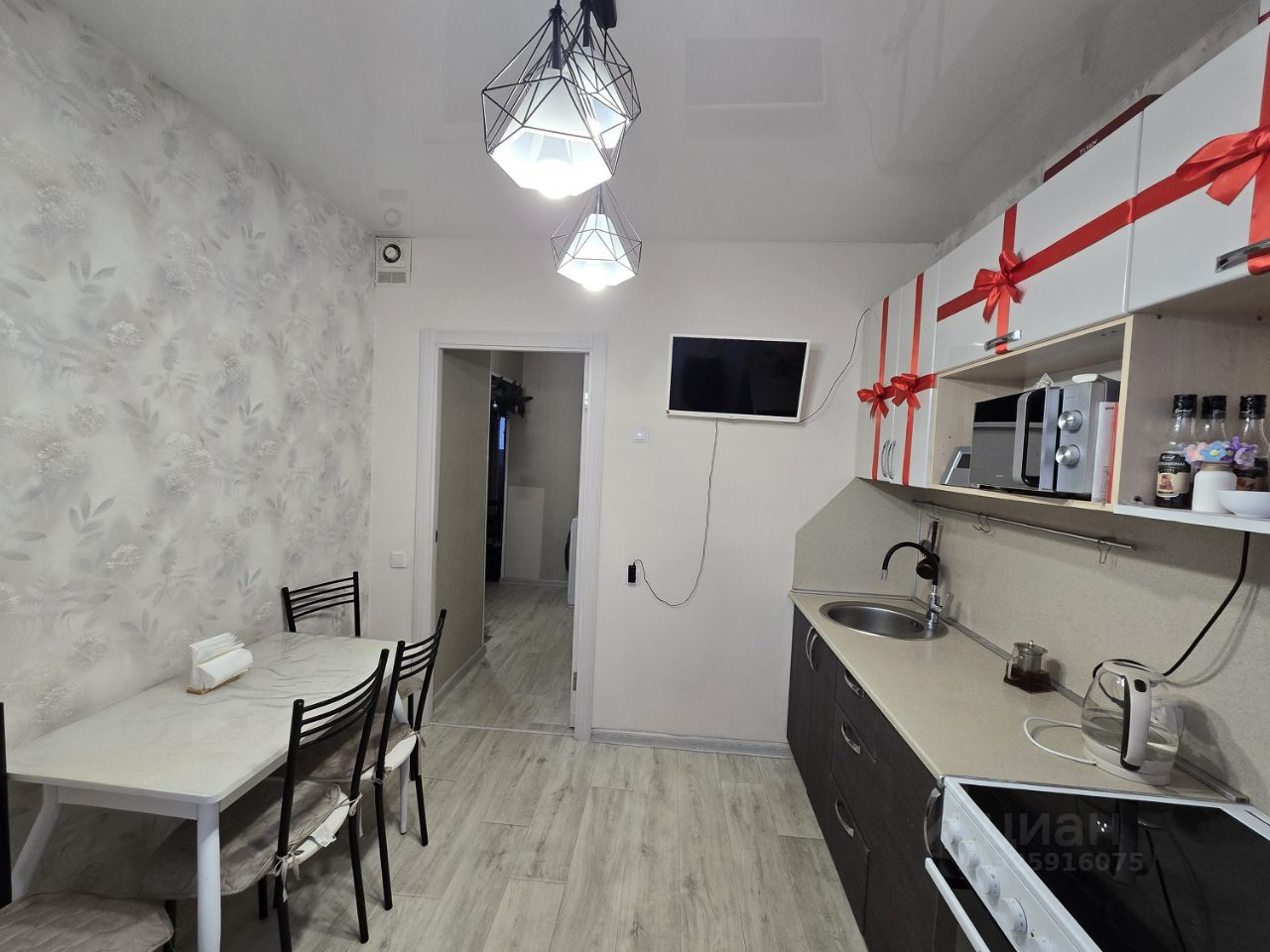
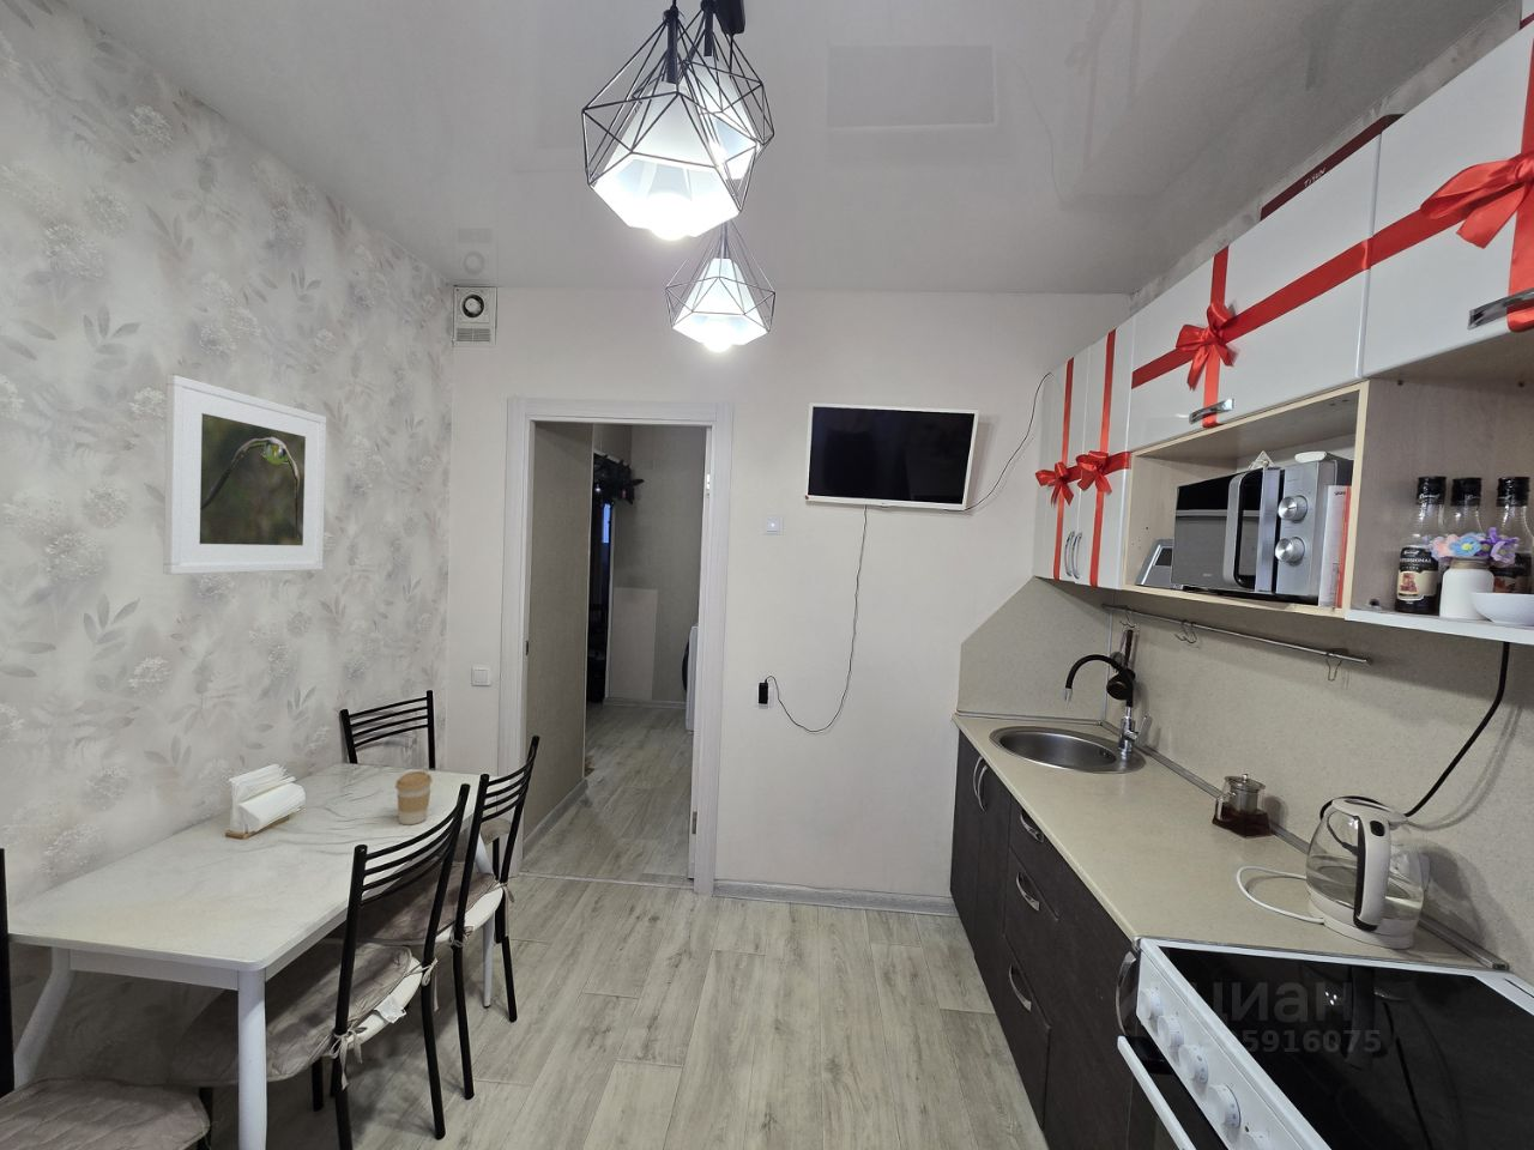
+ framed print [163,373,327,576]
+ coffee cup [394,771,434,825]
